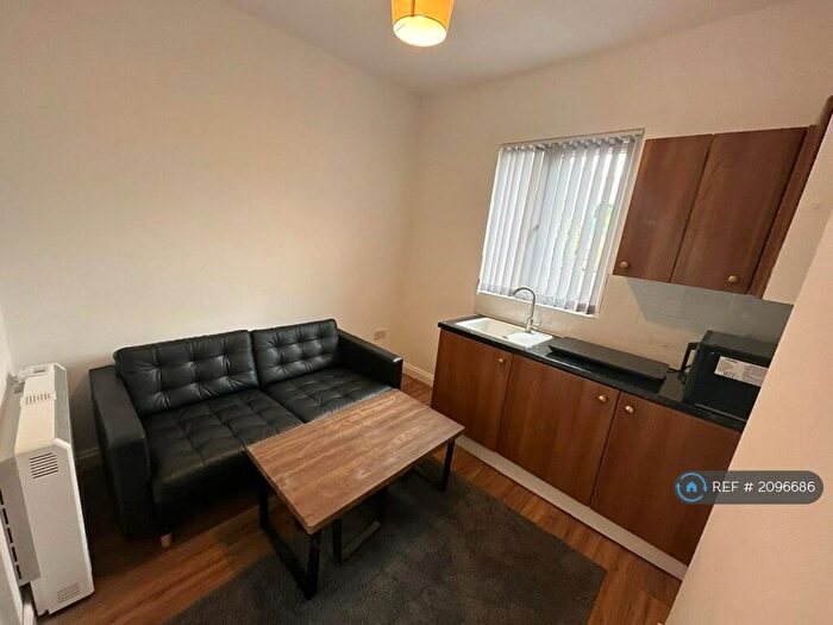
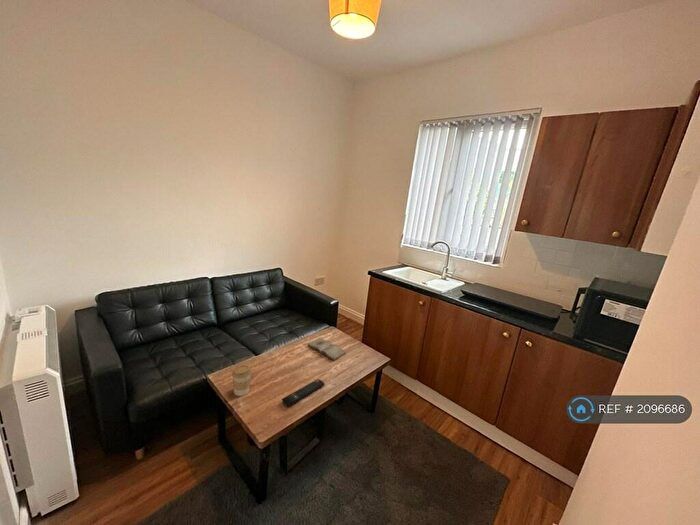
+ coffee cup [231,364,253,397]
+ remote control [281,378,325,407]
+ diary [307,337,347,362]
